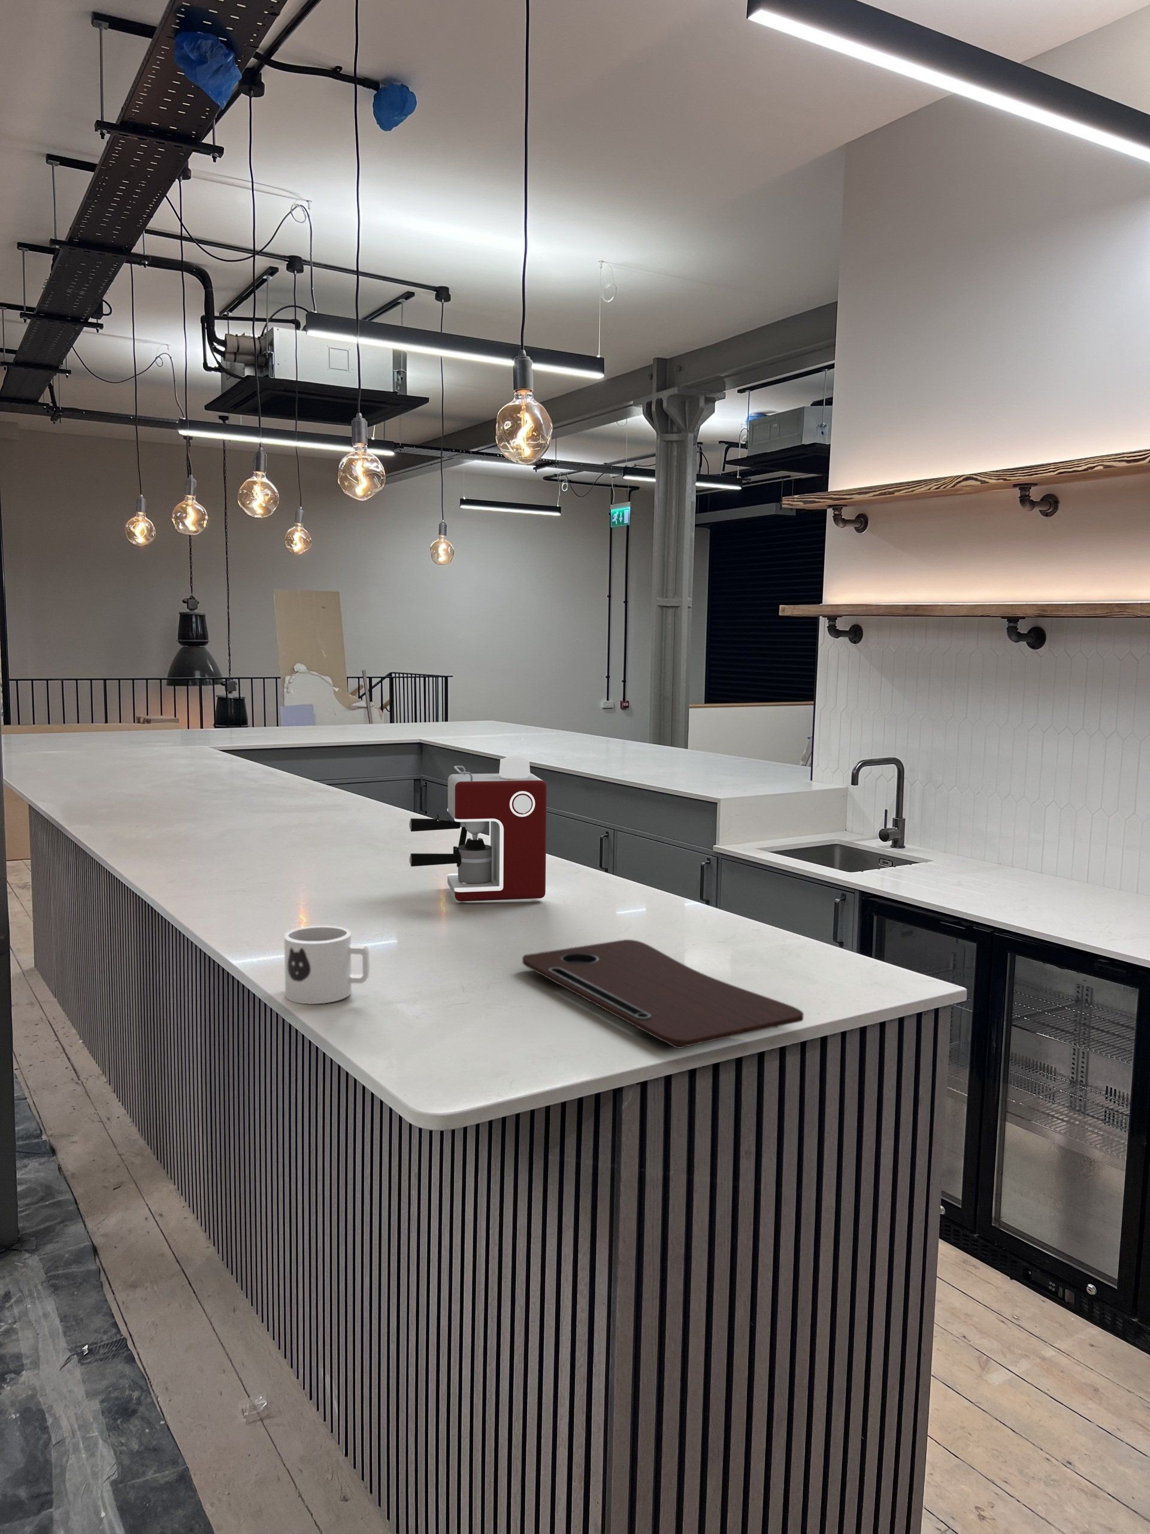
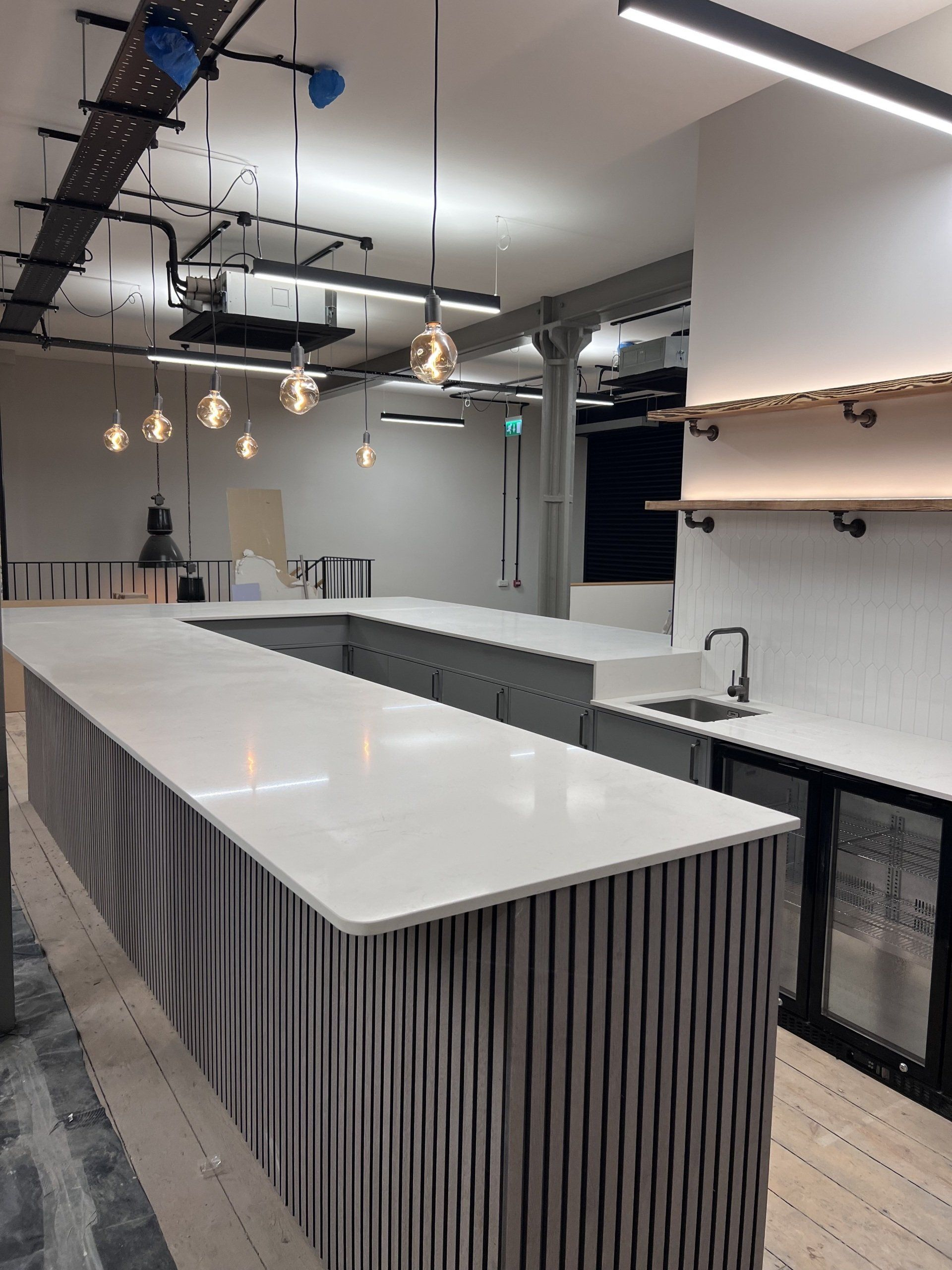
- cutting board [522,939,805,1050]
- coffee maker [408,755,547,902]
- mug [284,925,370,1005]
